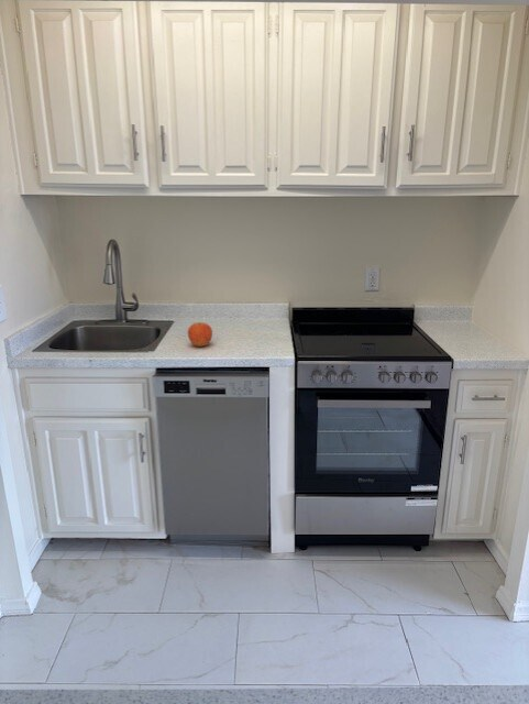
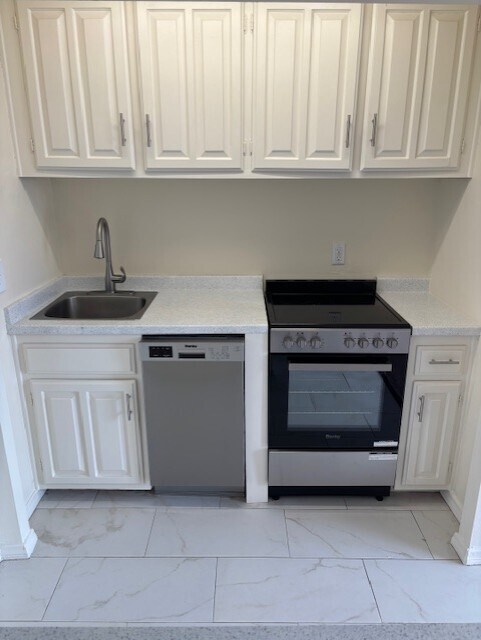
- fruit [187,321,213,348]
